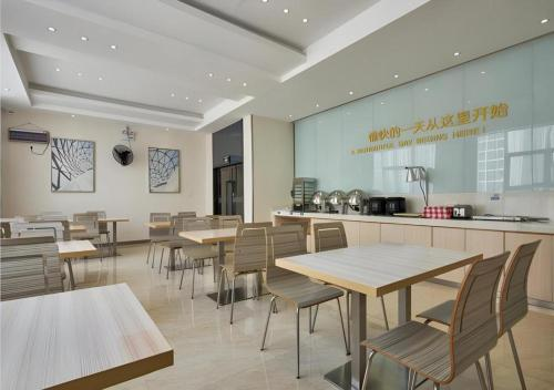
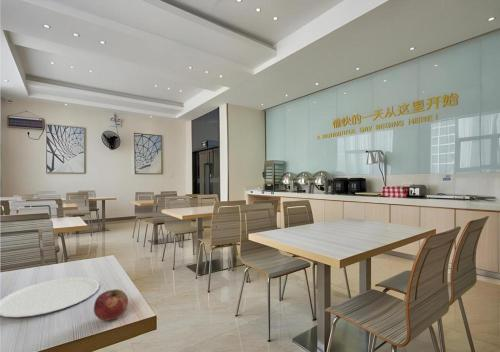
+ fruit [93,288,129,322]
+ plate [0,276,100,318]
